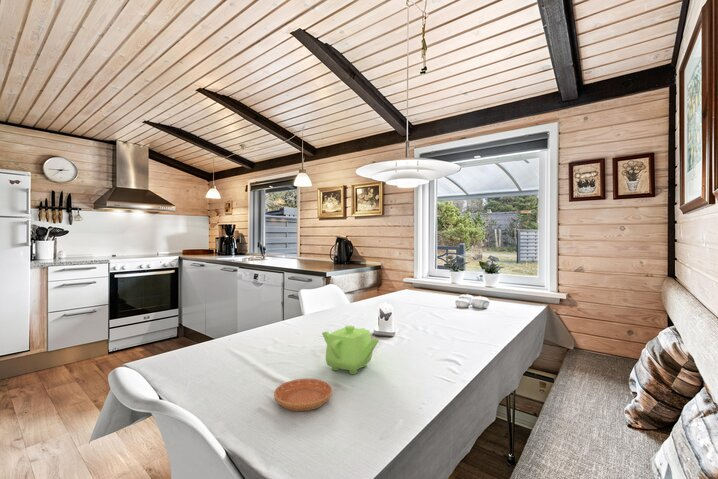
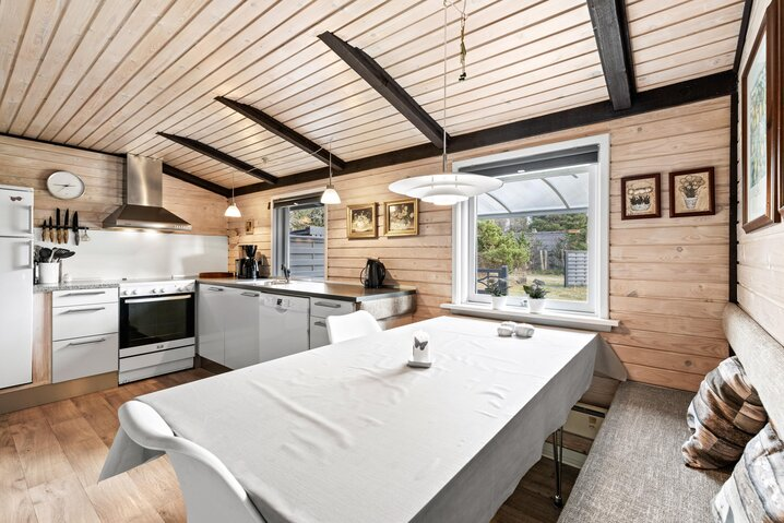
- saucer [273,378,333,412]
- teapot [321,325,380,375]
